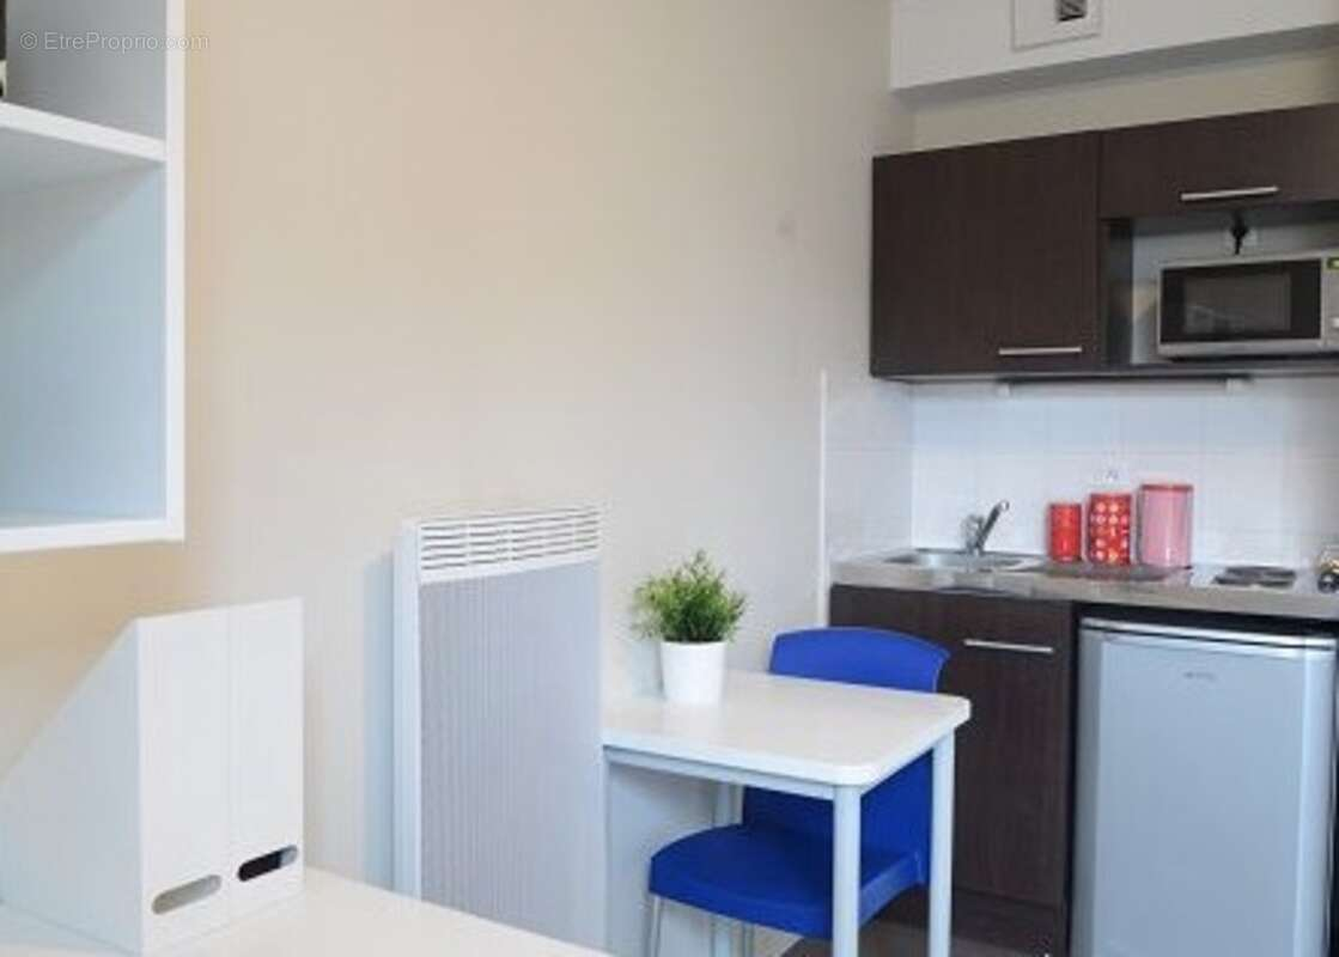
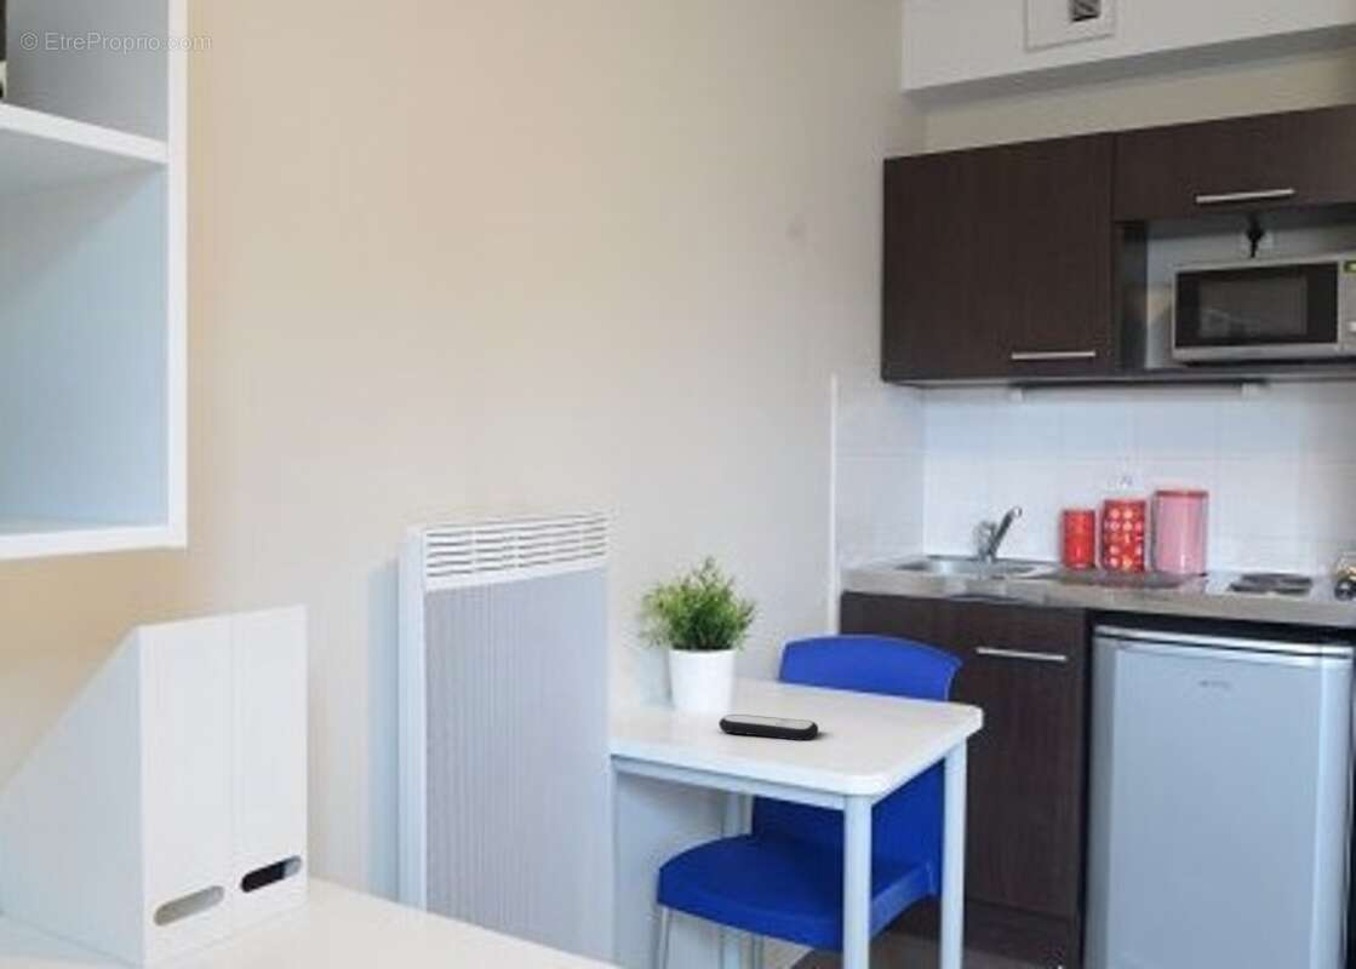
+ remote control [717,713,819,741]
